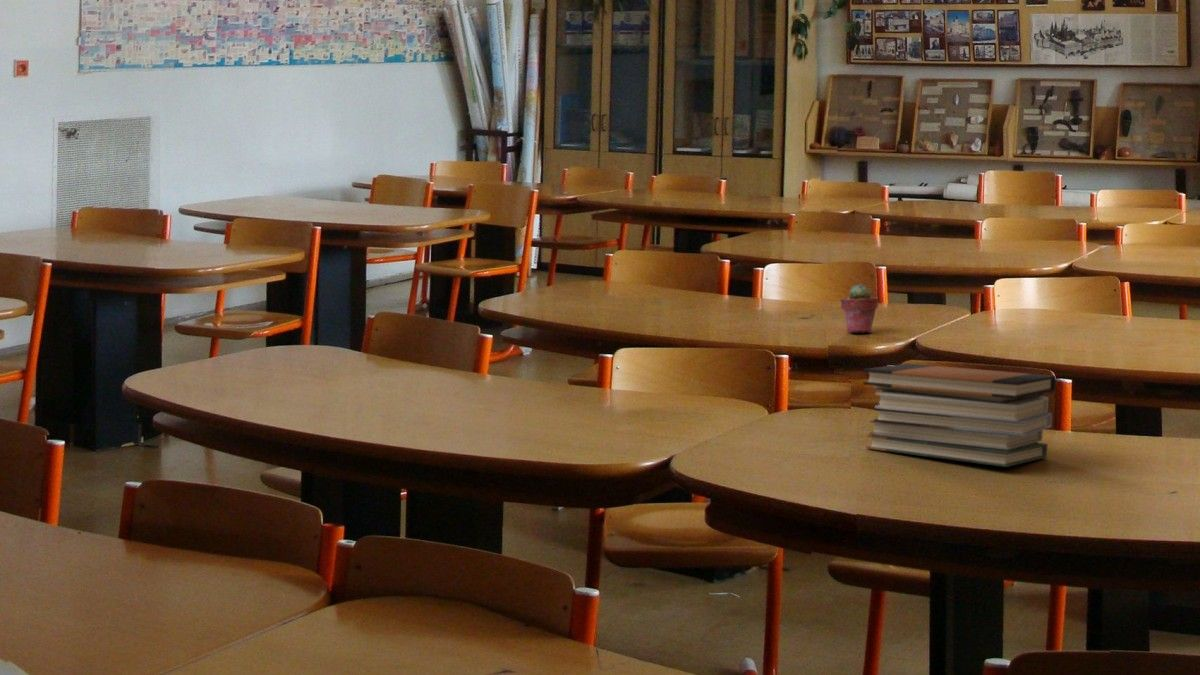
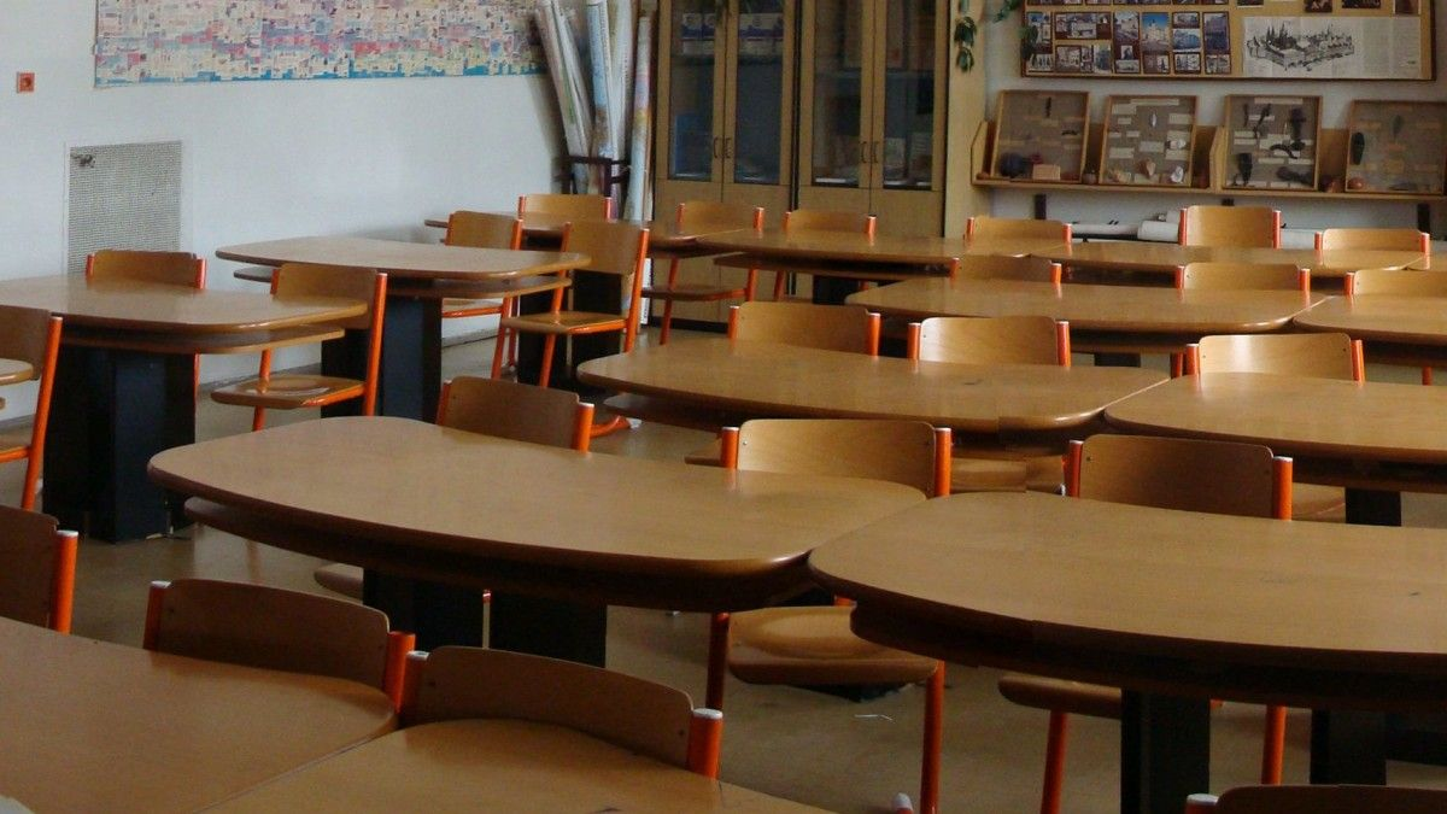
- potted succulent [840,283,879,334]
- book stack [862,363,1057,468]
